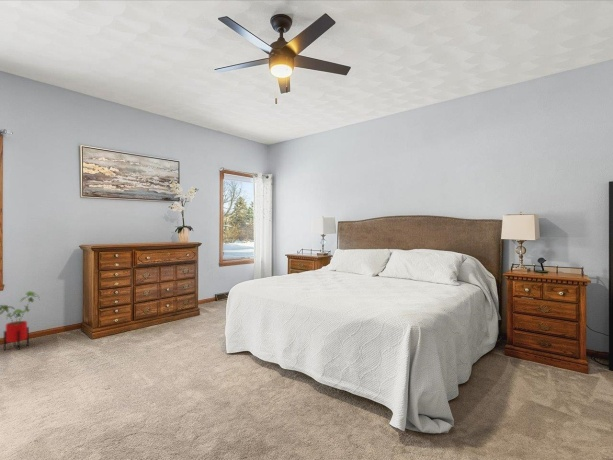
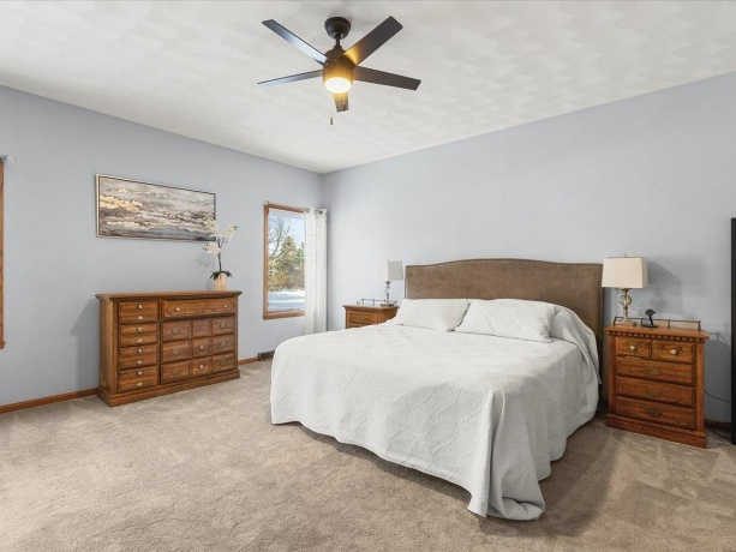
- house plant [0,290,41,351]
